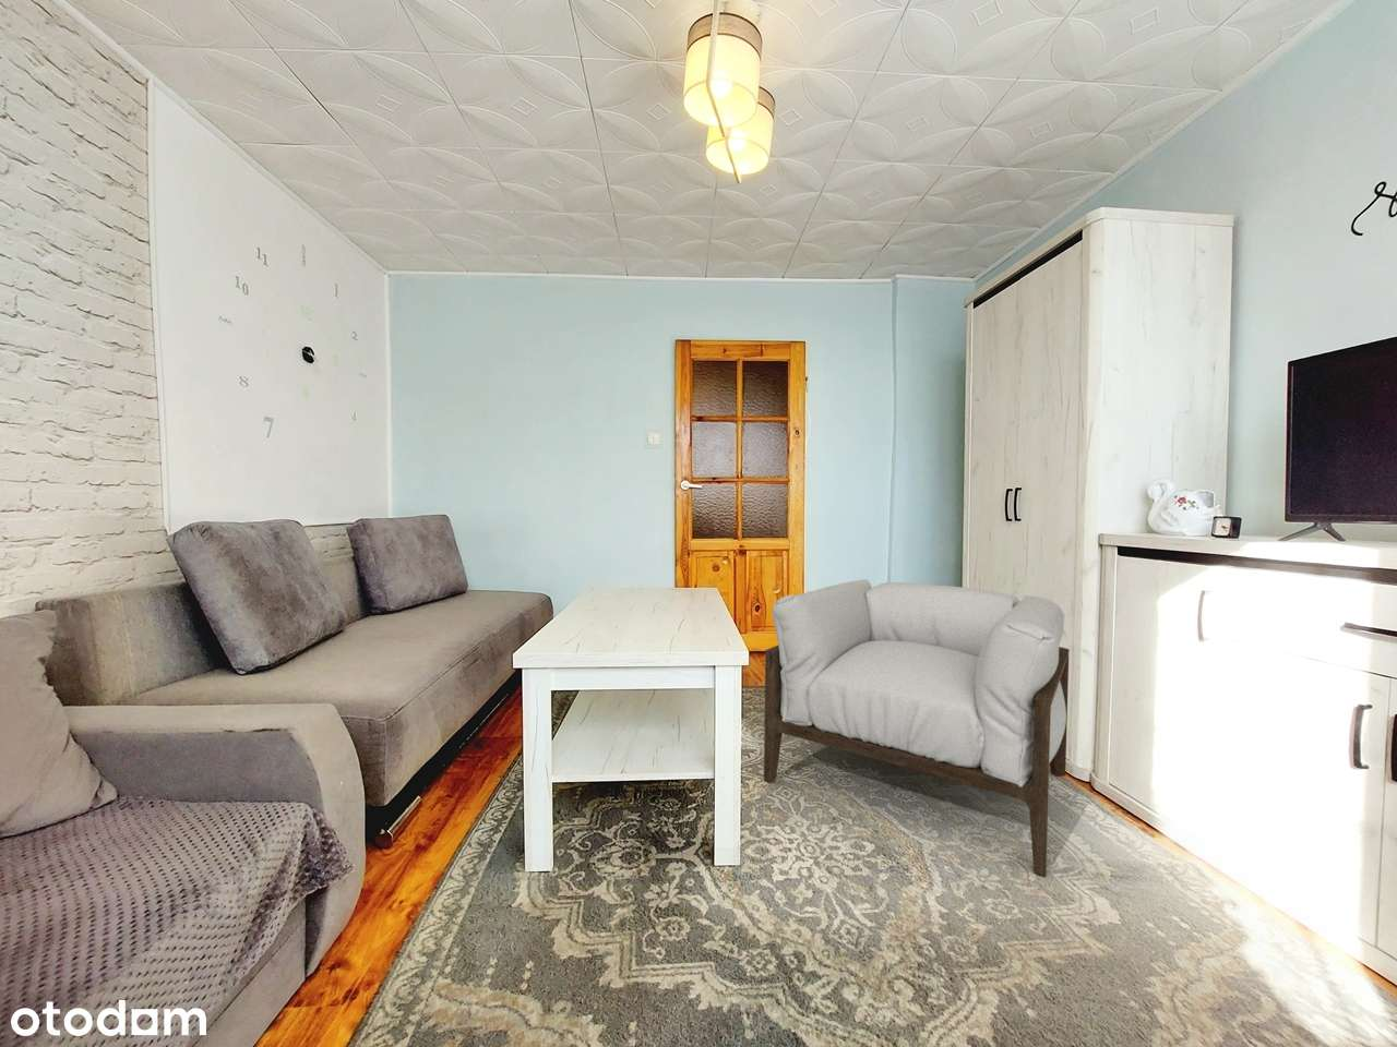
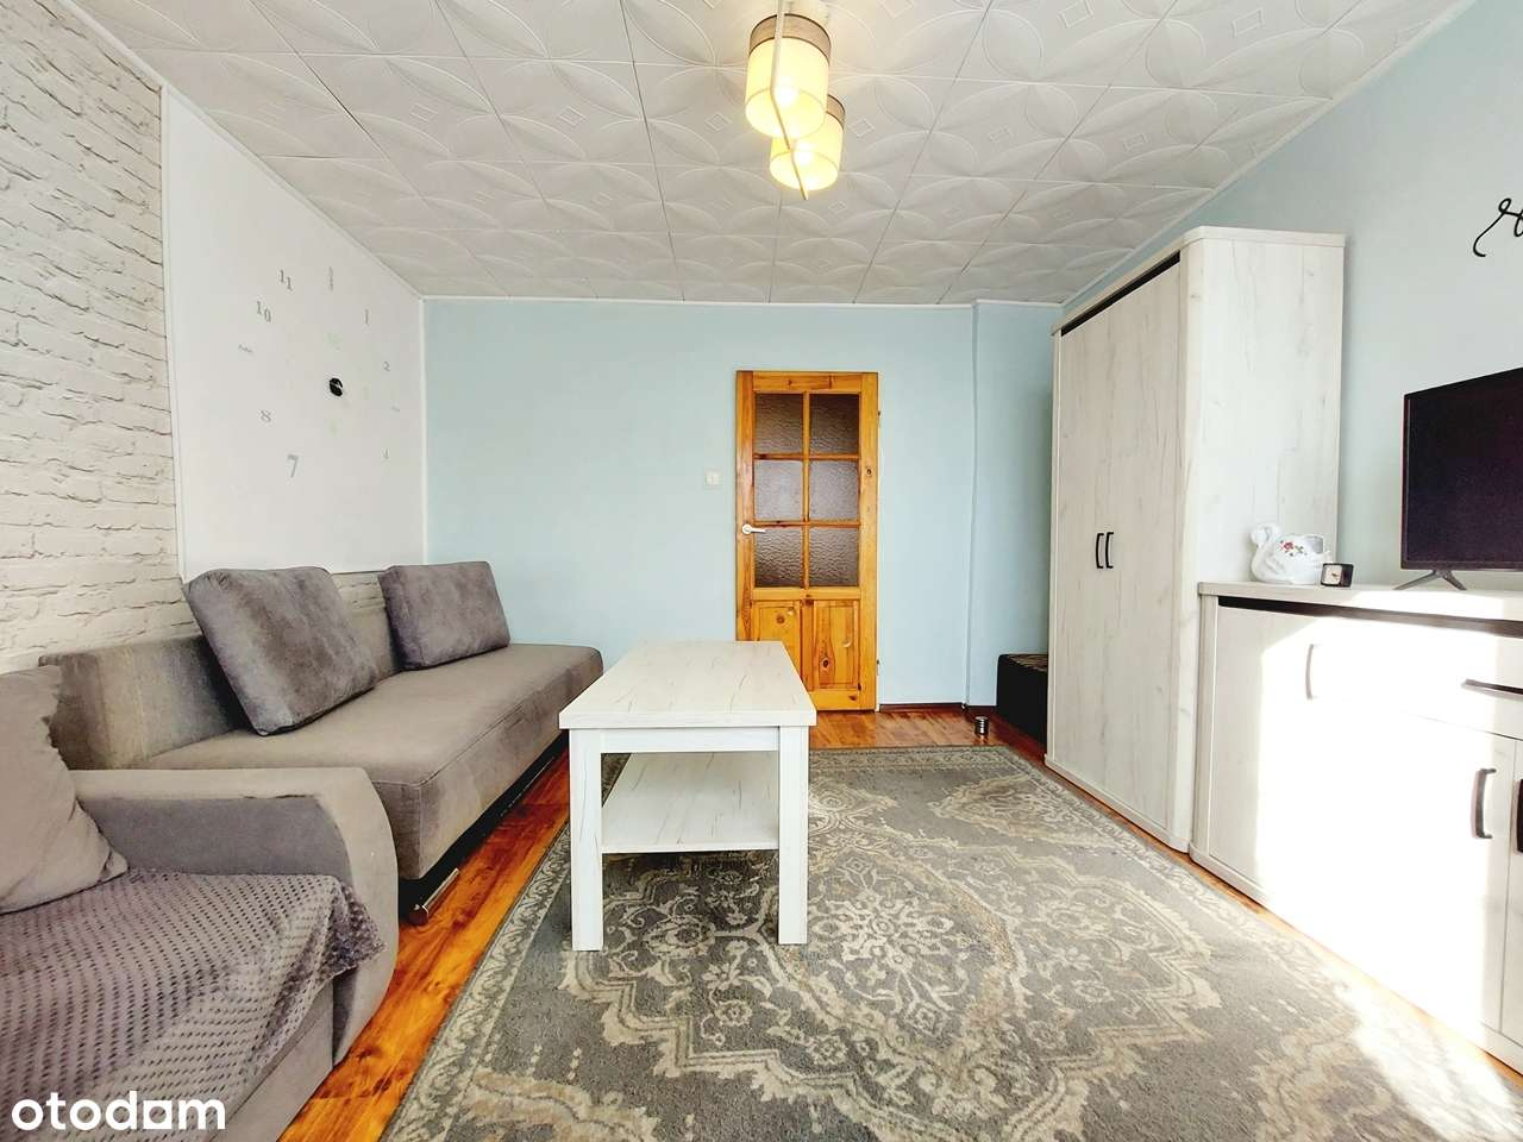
- armchair [763,578,1069,878]
